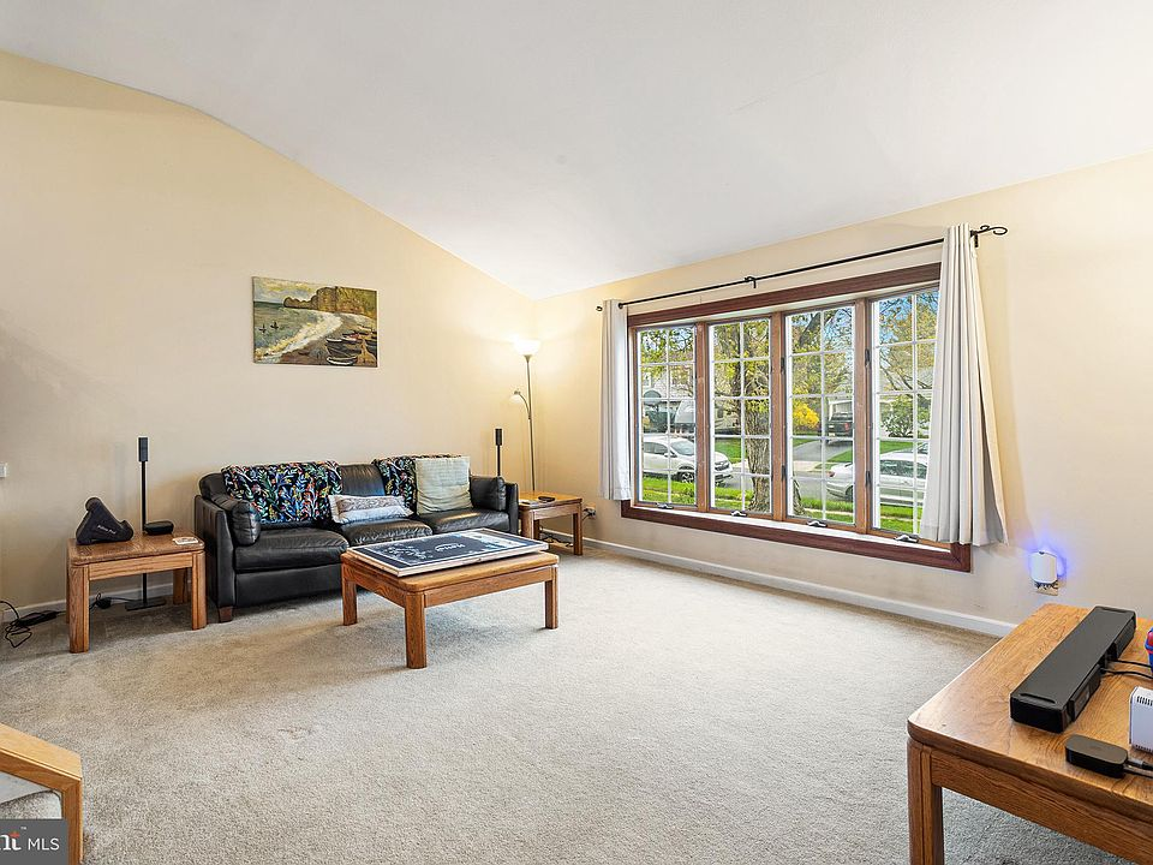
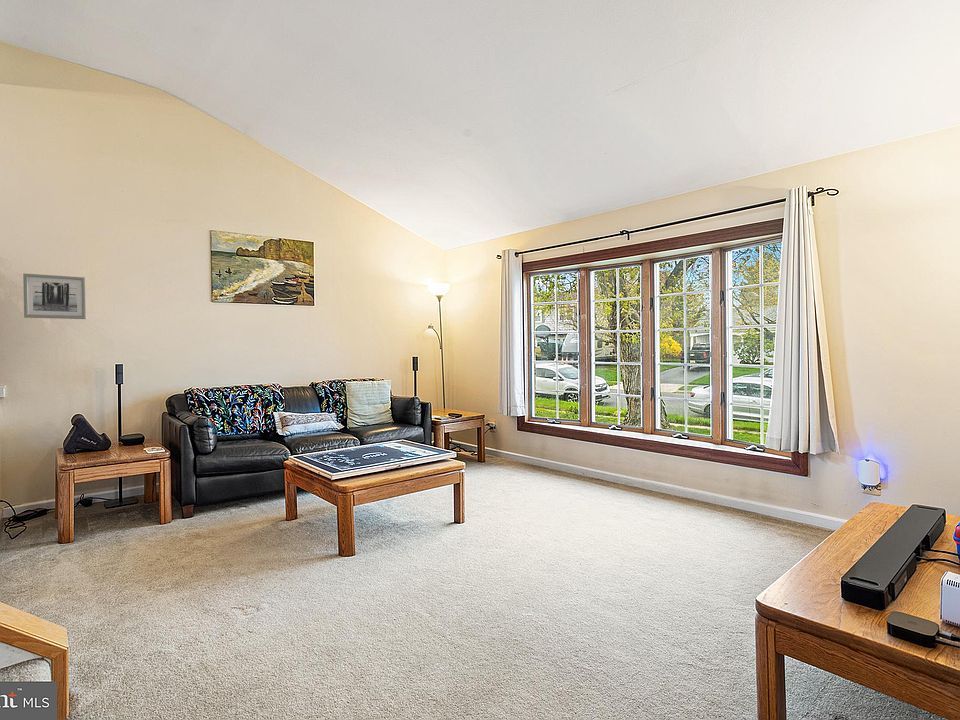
+ wall art [22,272,87,320]
